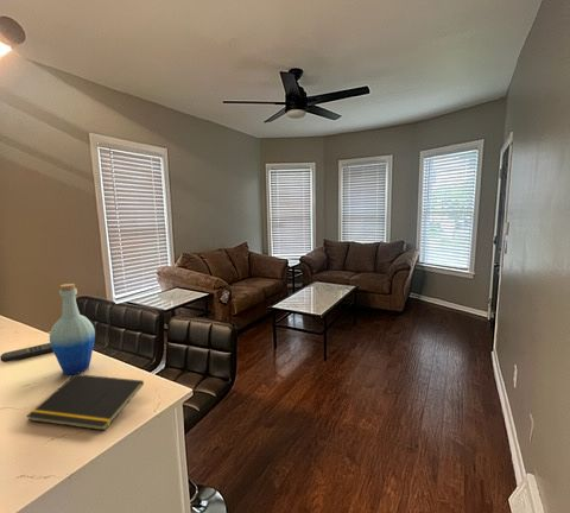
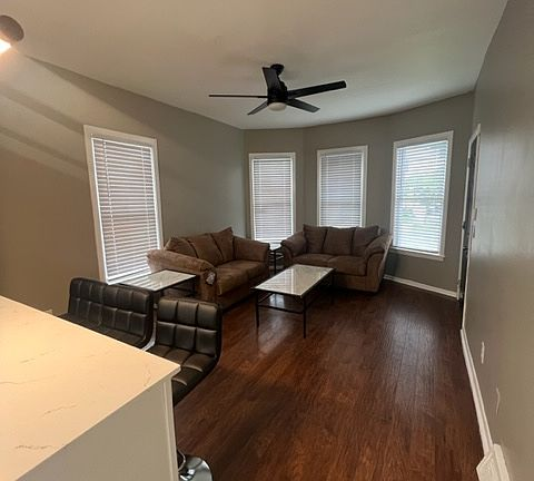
- remote control [0,342,53,363]
- bottle [49,283,96,375]
- notepad [25,373,145,431]
